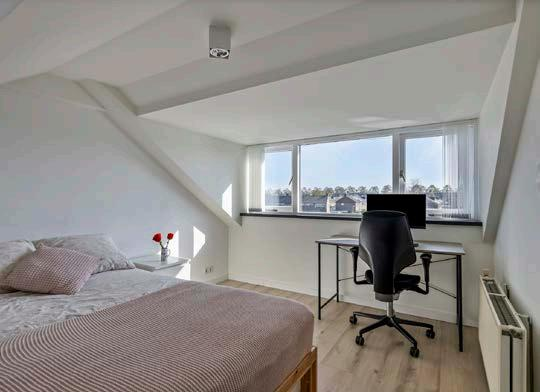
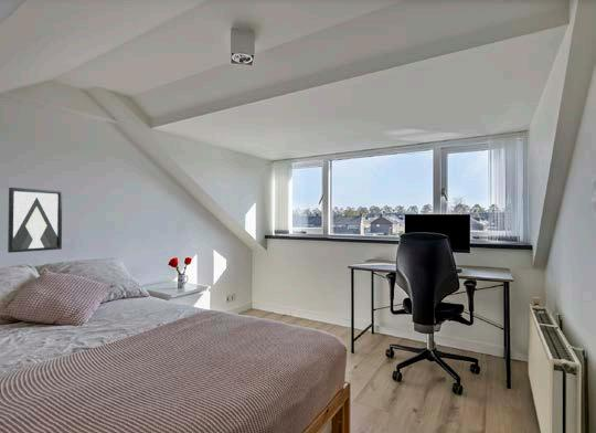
+ wall art [7,187,63,254]
